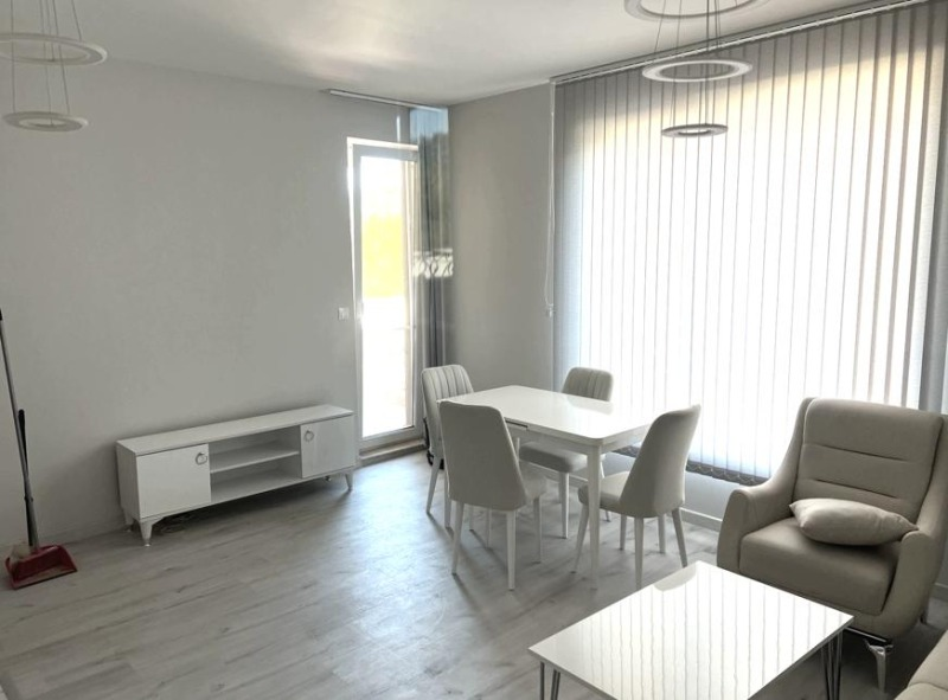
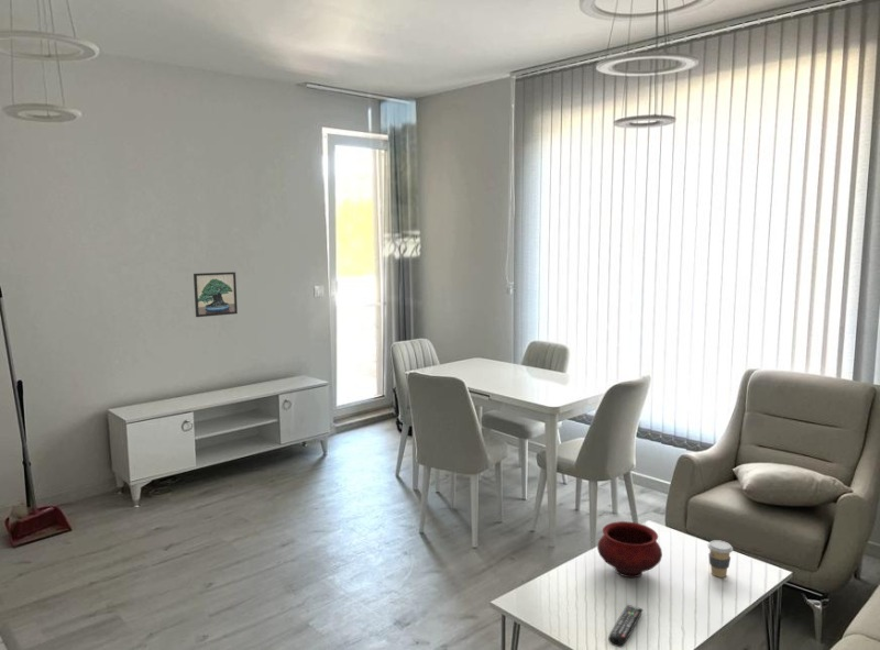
+ coffee cup [707,539,734,579]
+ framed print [193,271,239,318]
+ remote control [607,604,645,648]
+ bowl [596,520,663,579]
